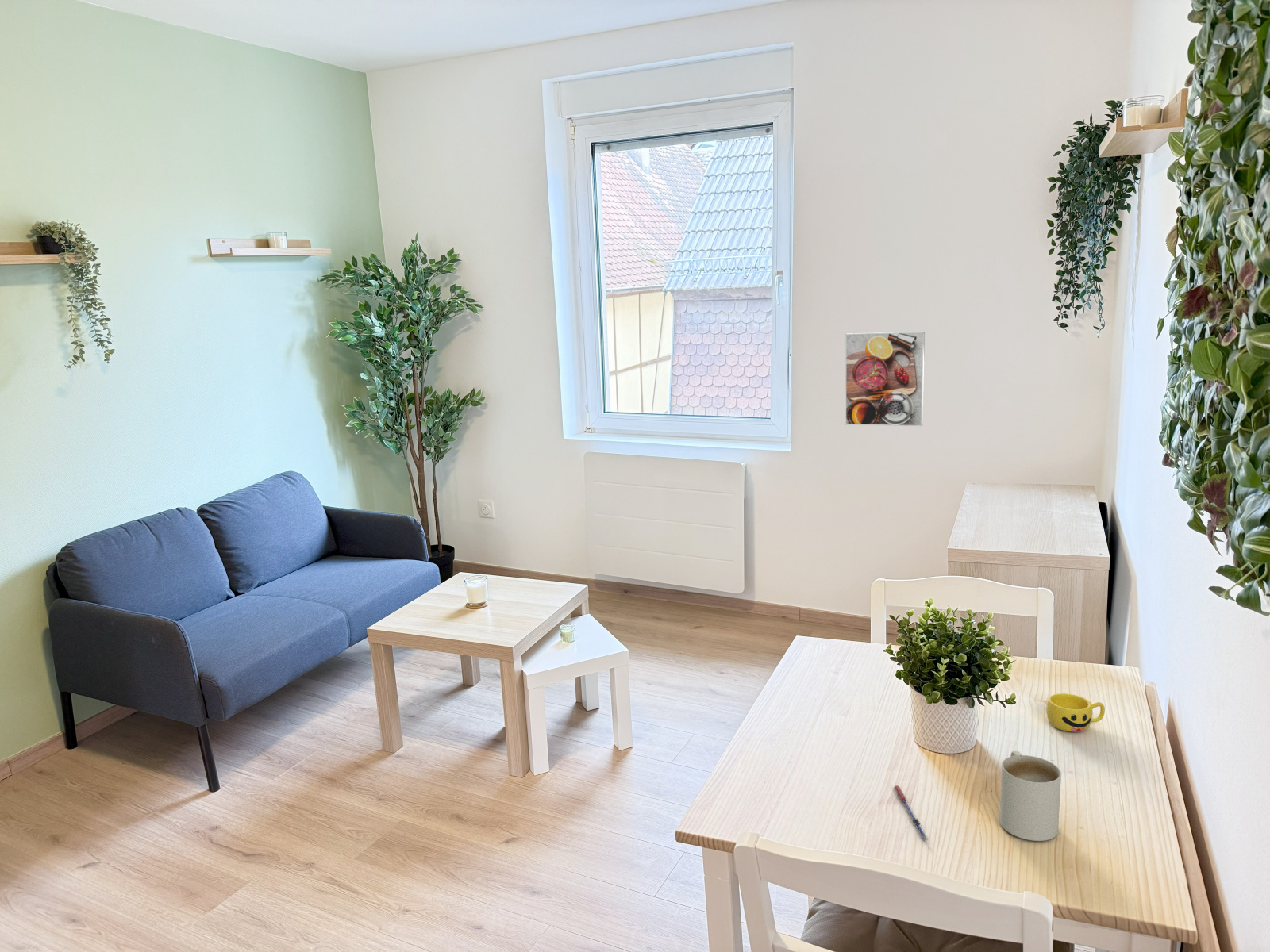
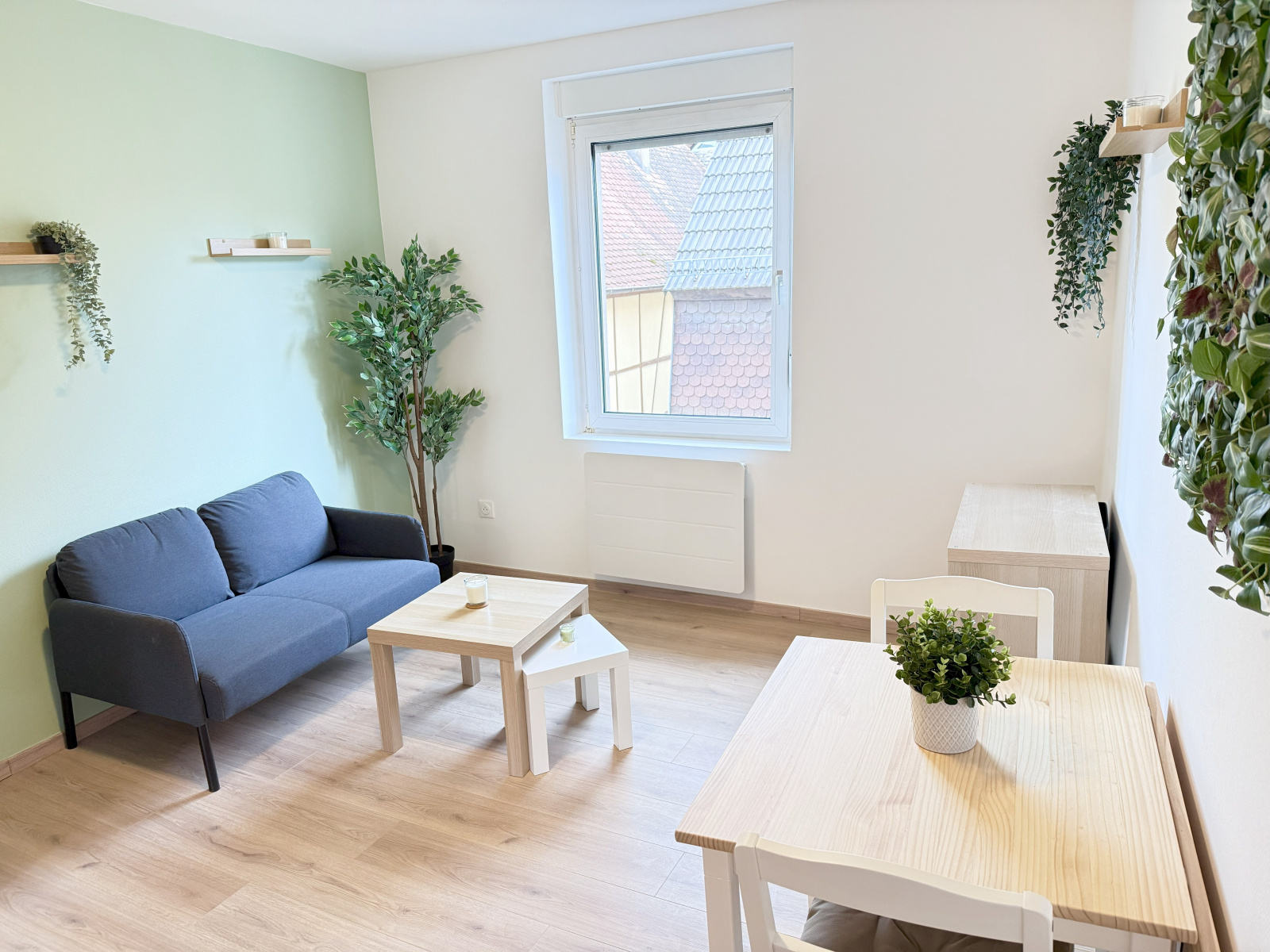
- cup [1045,693,1106,733]
- pen [894,785,930,842]
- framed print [845,331,926,427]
- mug [999,750,1062,842]
